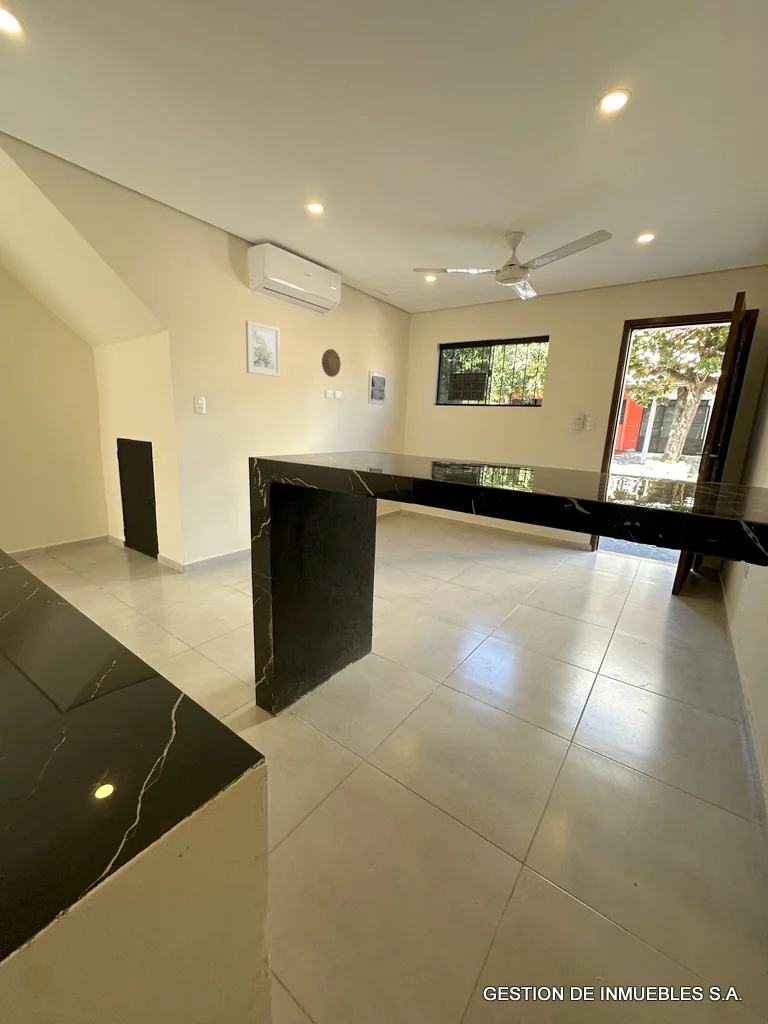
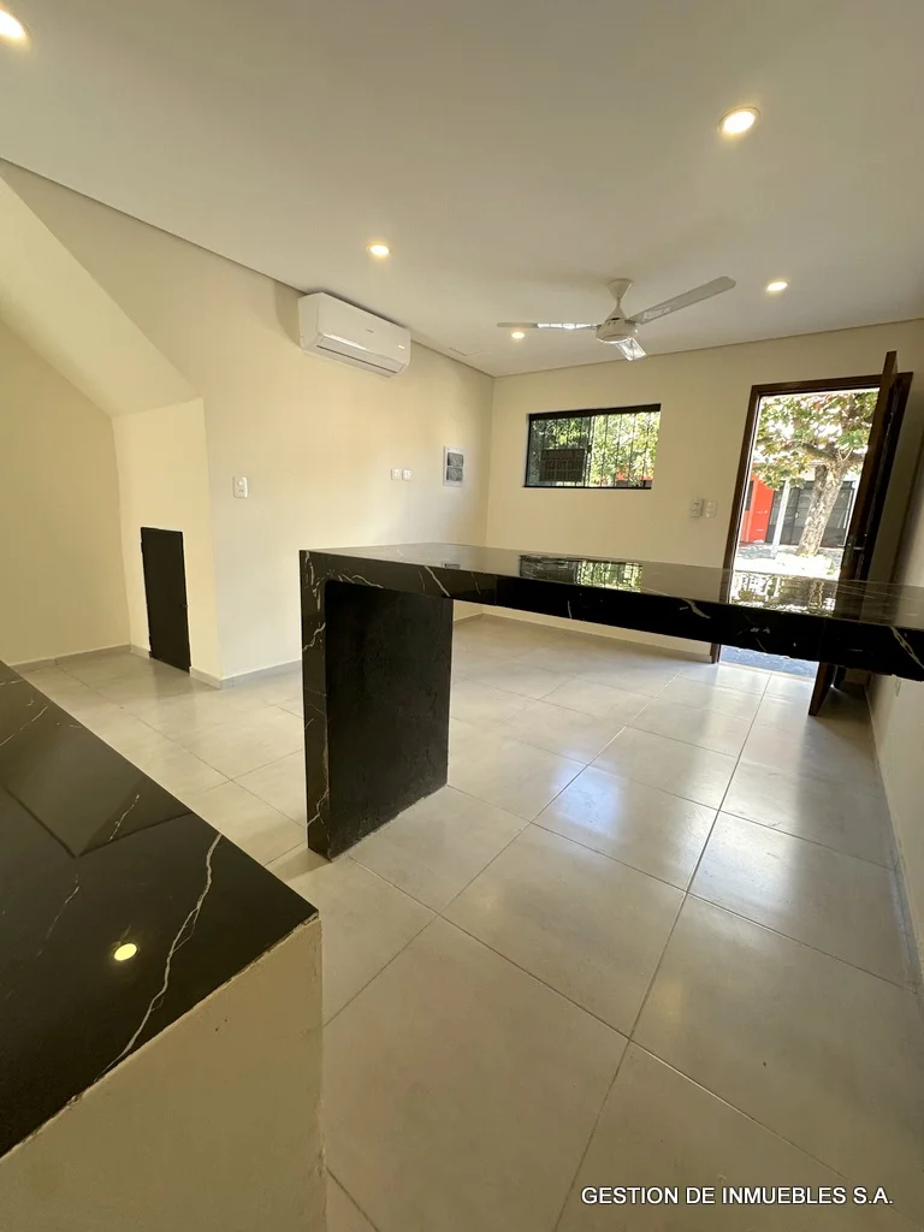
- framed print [245,320,281,378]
- decorative plate [321,348,341,378]
